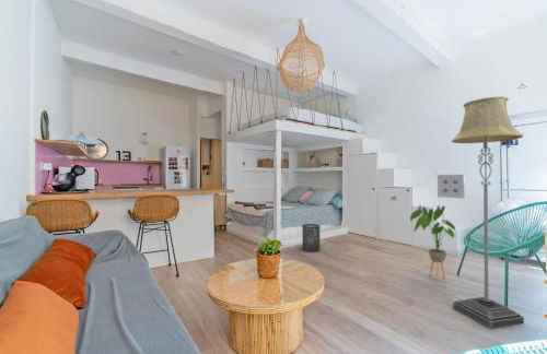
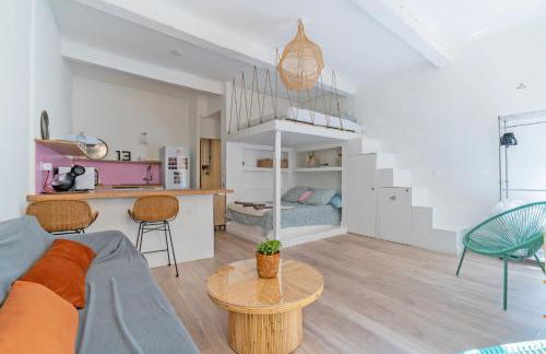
- wall art [437,174,466,200]
- trash can [301,223,322,253]
- floor lamp [451,96,525,330]
- house plant [409,204,456,282]
